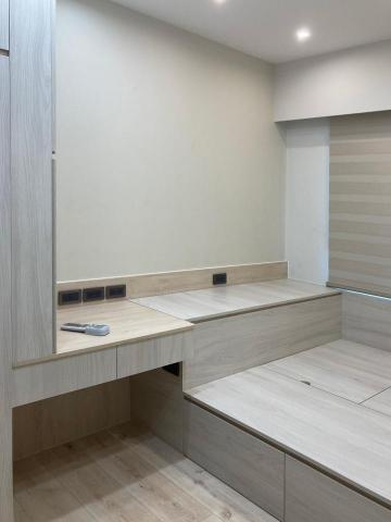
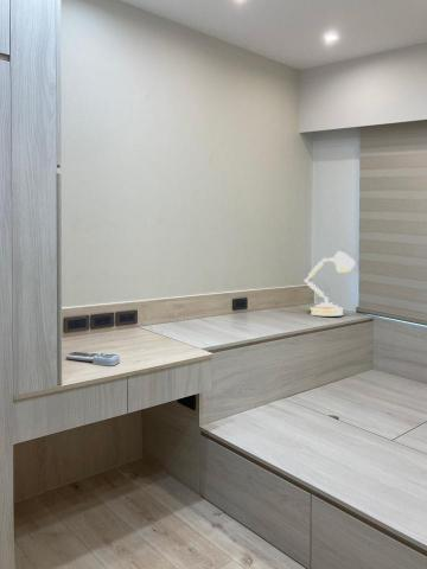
+ desk lamp [302,250,357,317]
